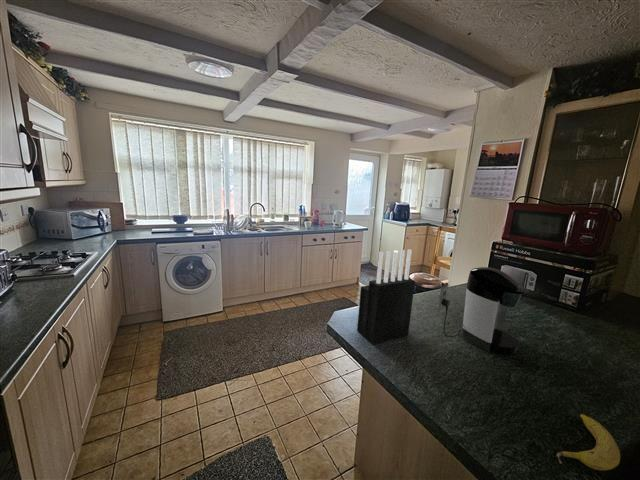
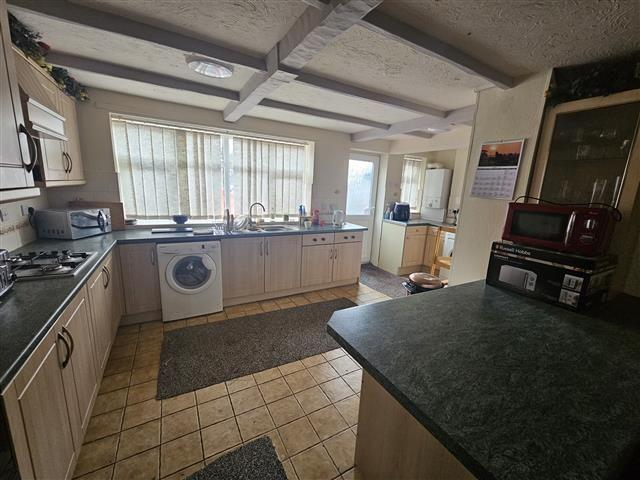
- fruit [556,413,621,471]
- knife block [356,248,416,346]
- coffee maker [437,266,527,356]
